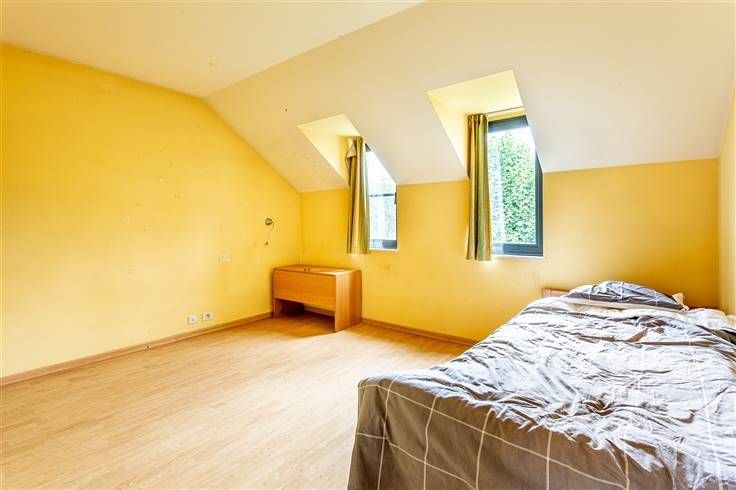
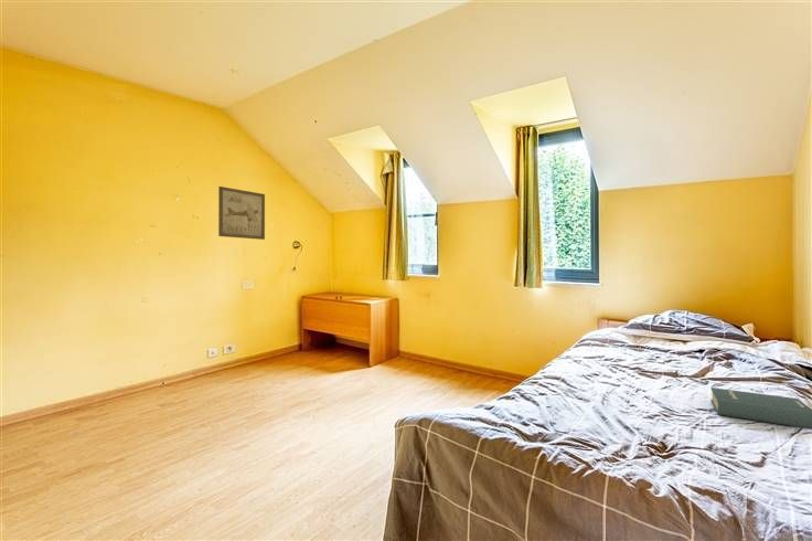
+ hardback book [709,386,812,431]
+ wall art [217,185,266,241]
